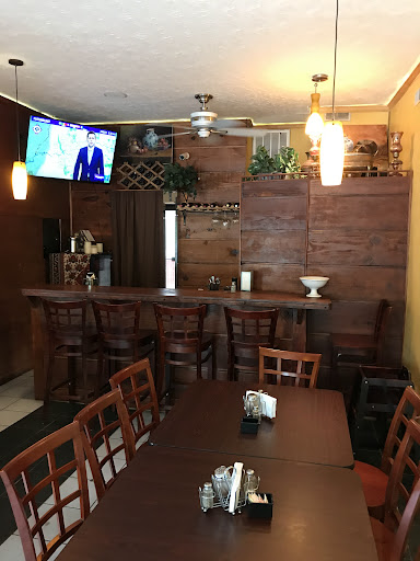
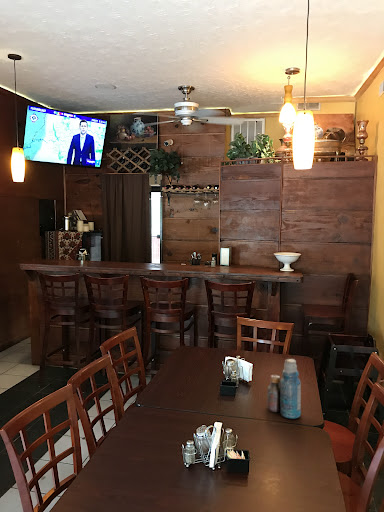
+ bottle [266,358,302,419]
